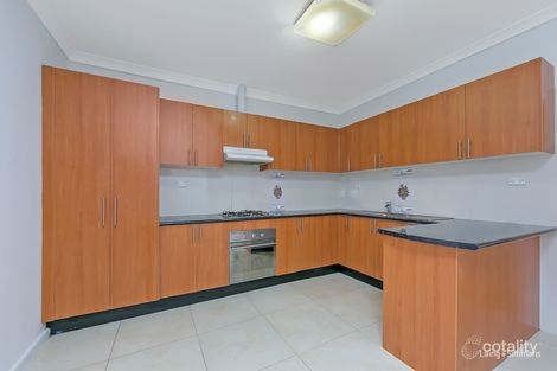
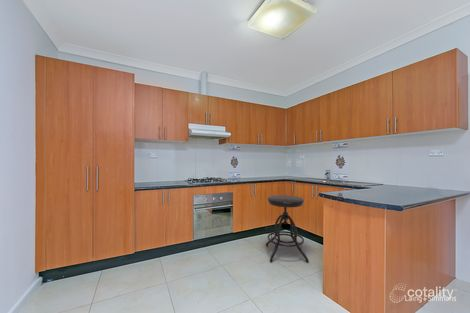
+ stool [265,194,310,264]
